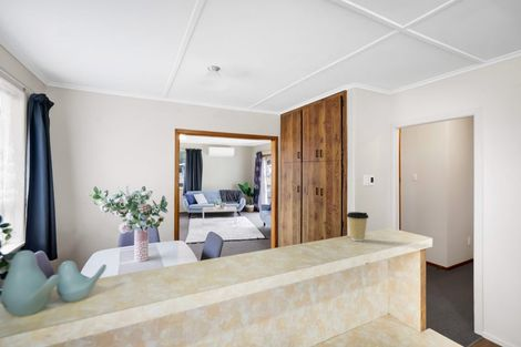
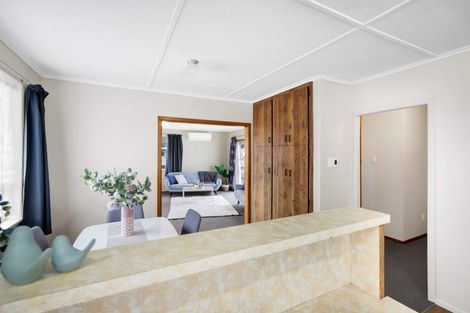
- coffee cup [346,211,369,242]
